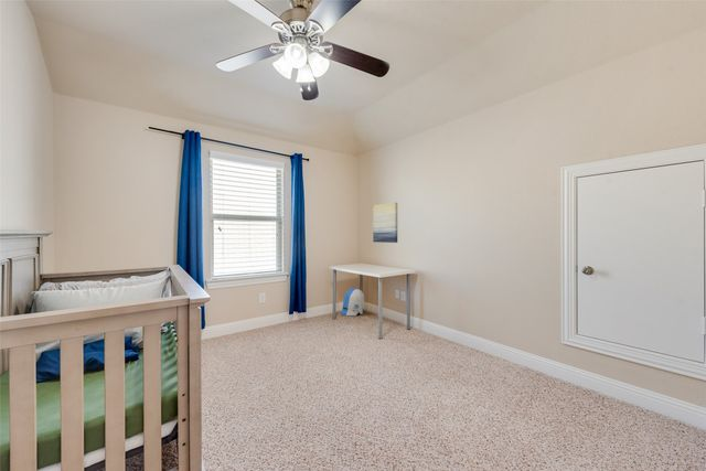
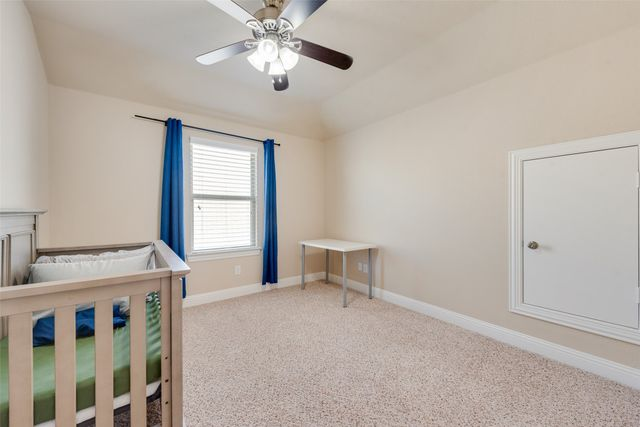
- sun visor [340,287,365,317]
- wall art [372,202,398,244]
